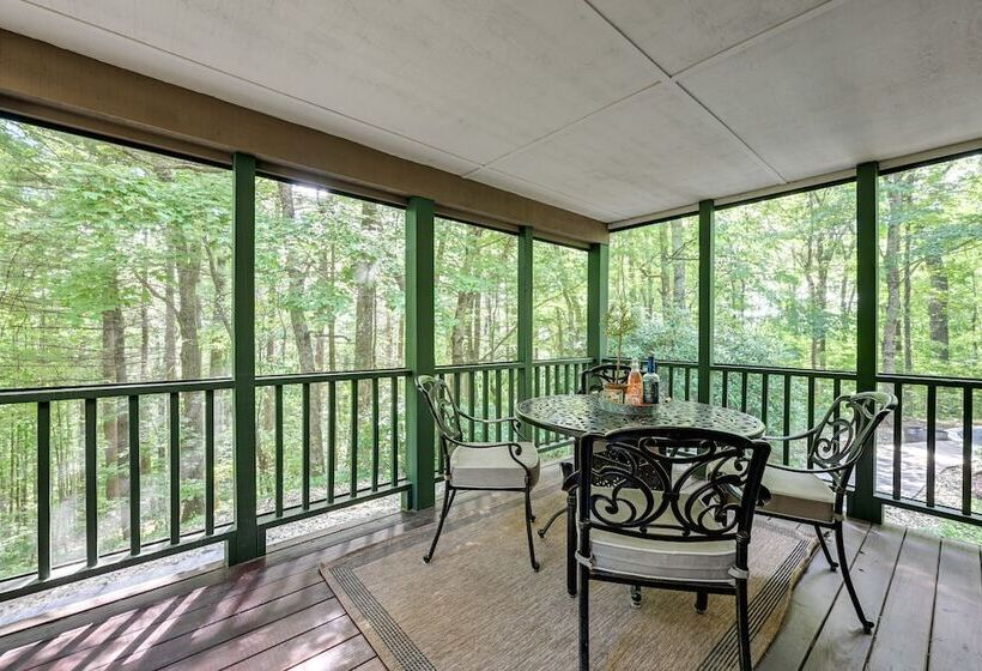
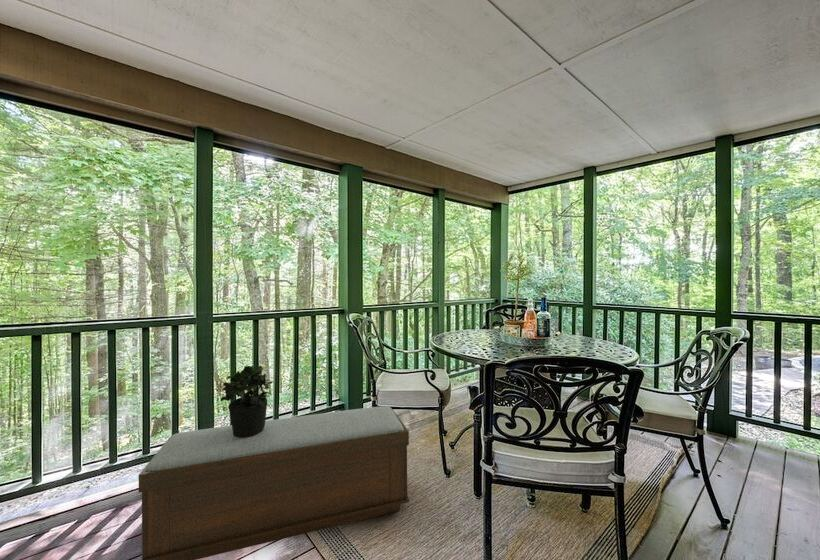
+ potted plant [220,365,274,438]
+ bench [138,405,410,560]
